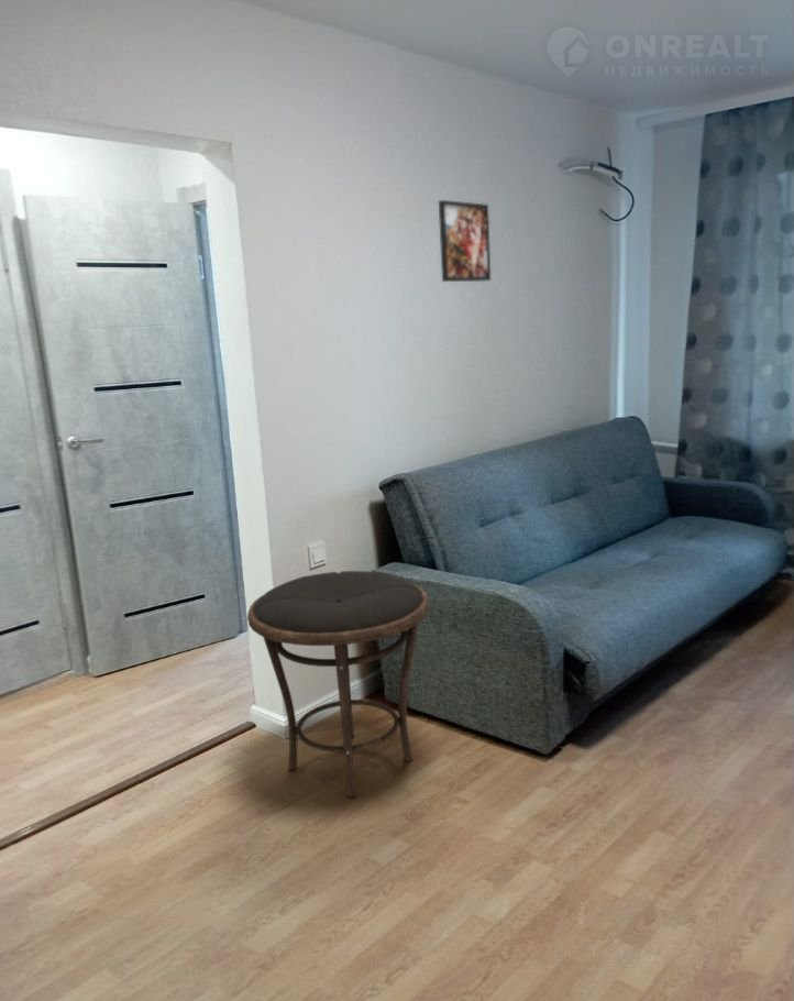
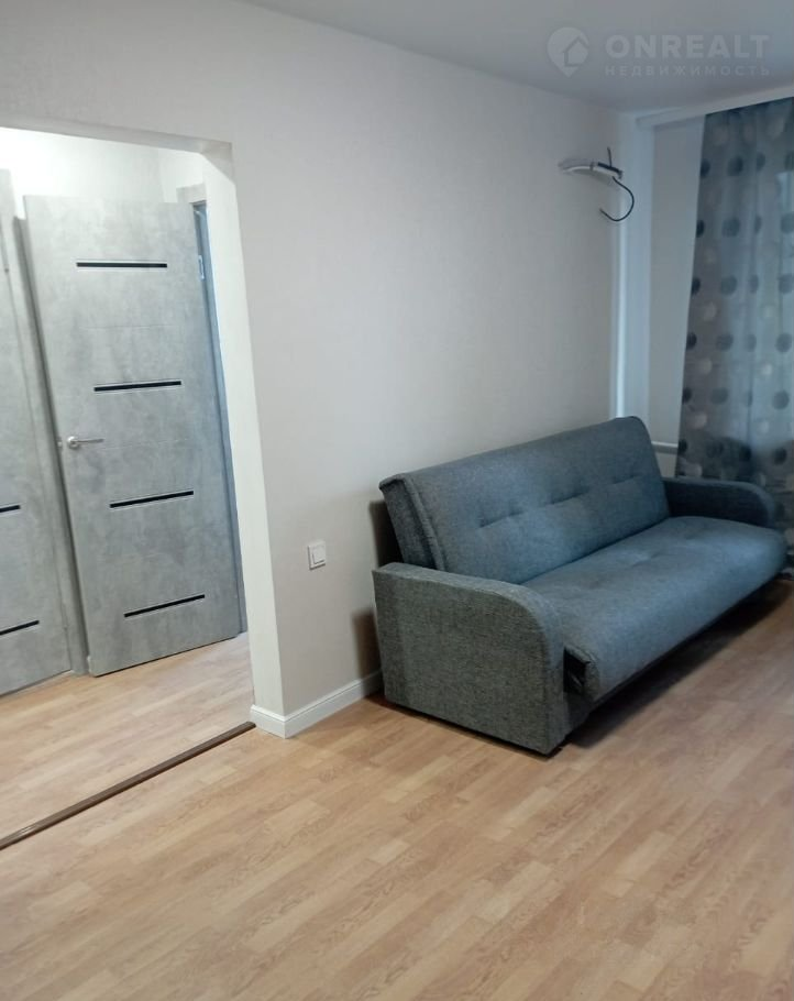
- side table [246,570,431,799]
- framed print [438,199,492,283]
